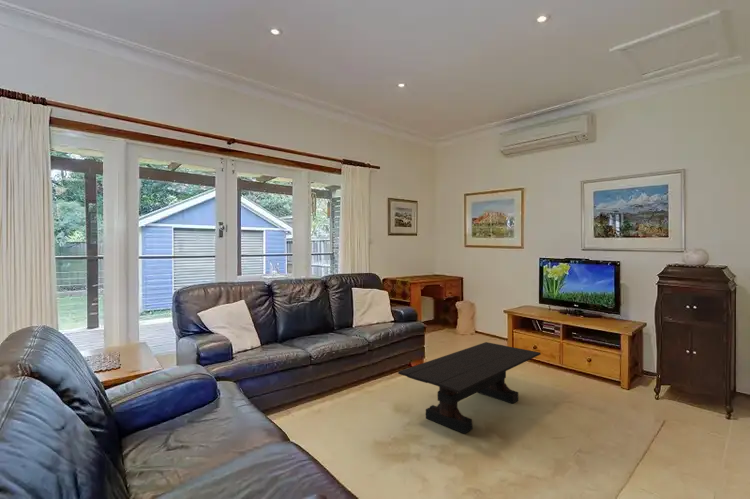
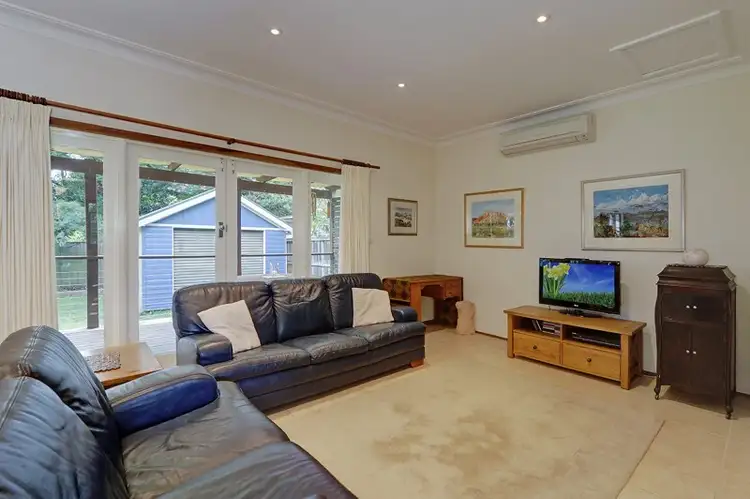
- coffee table [397,341,542,435]
